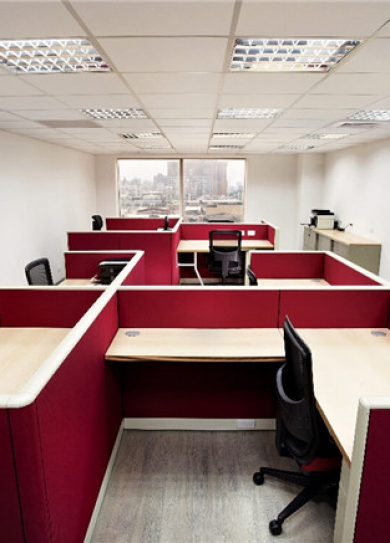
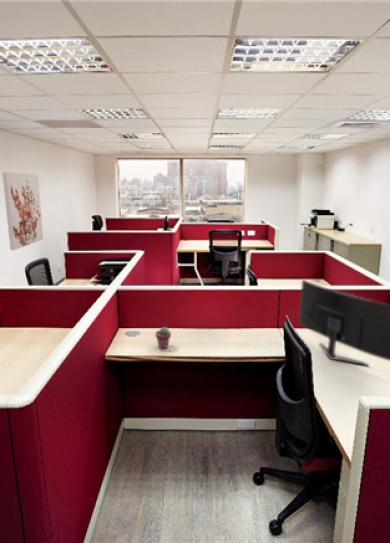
+ monitor [298,279,390,367]
+ wall art [1,171,44,251]
+ potted succulent [154,326,172,349]
